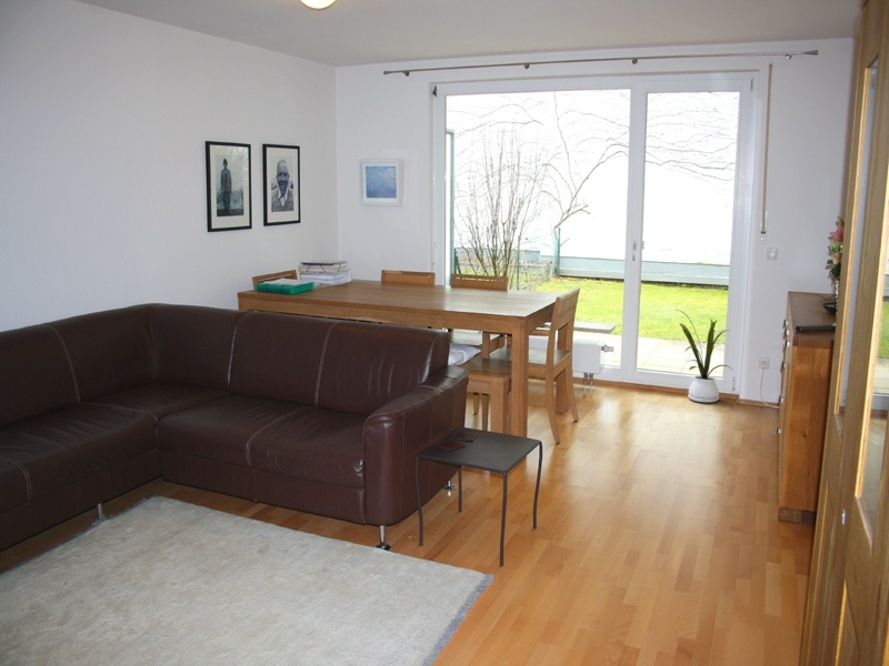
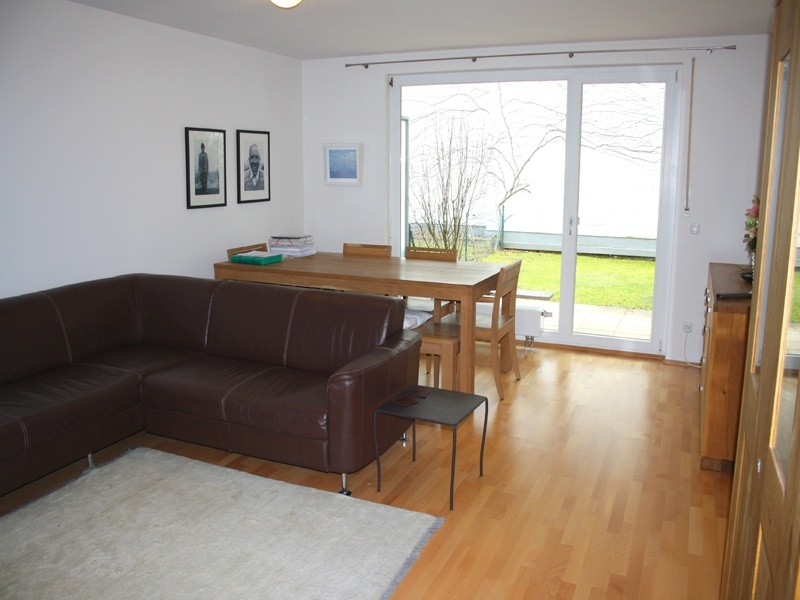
- house plant [676,309,733,403]
